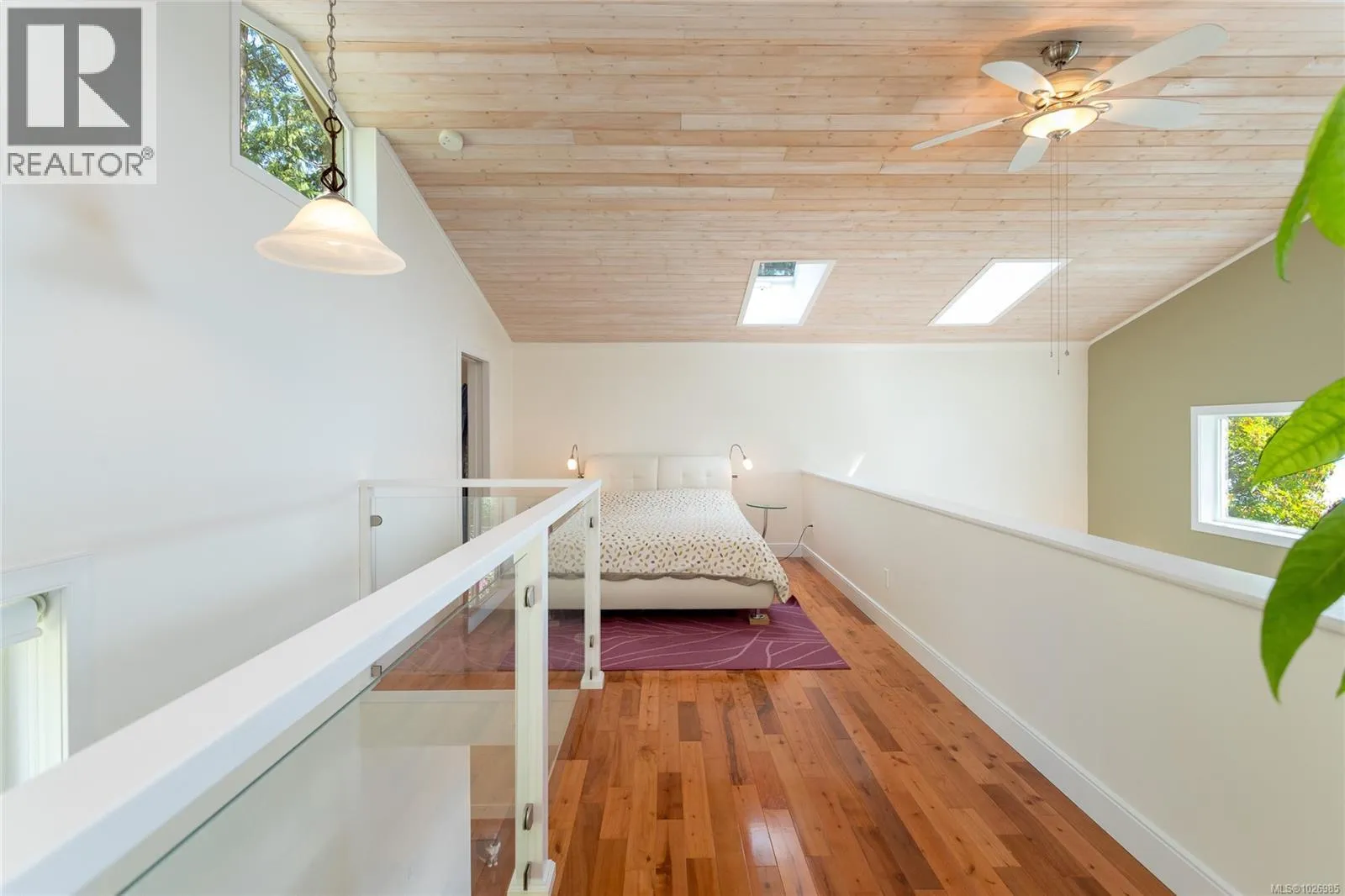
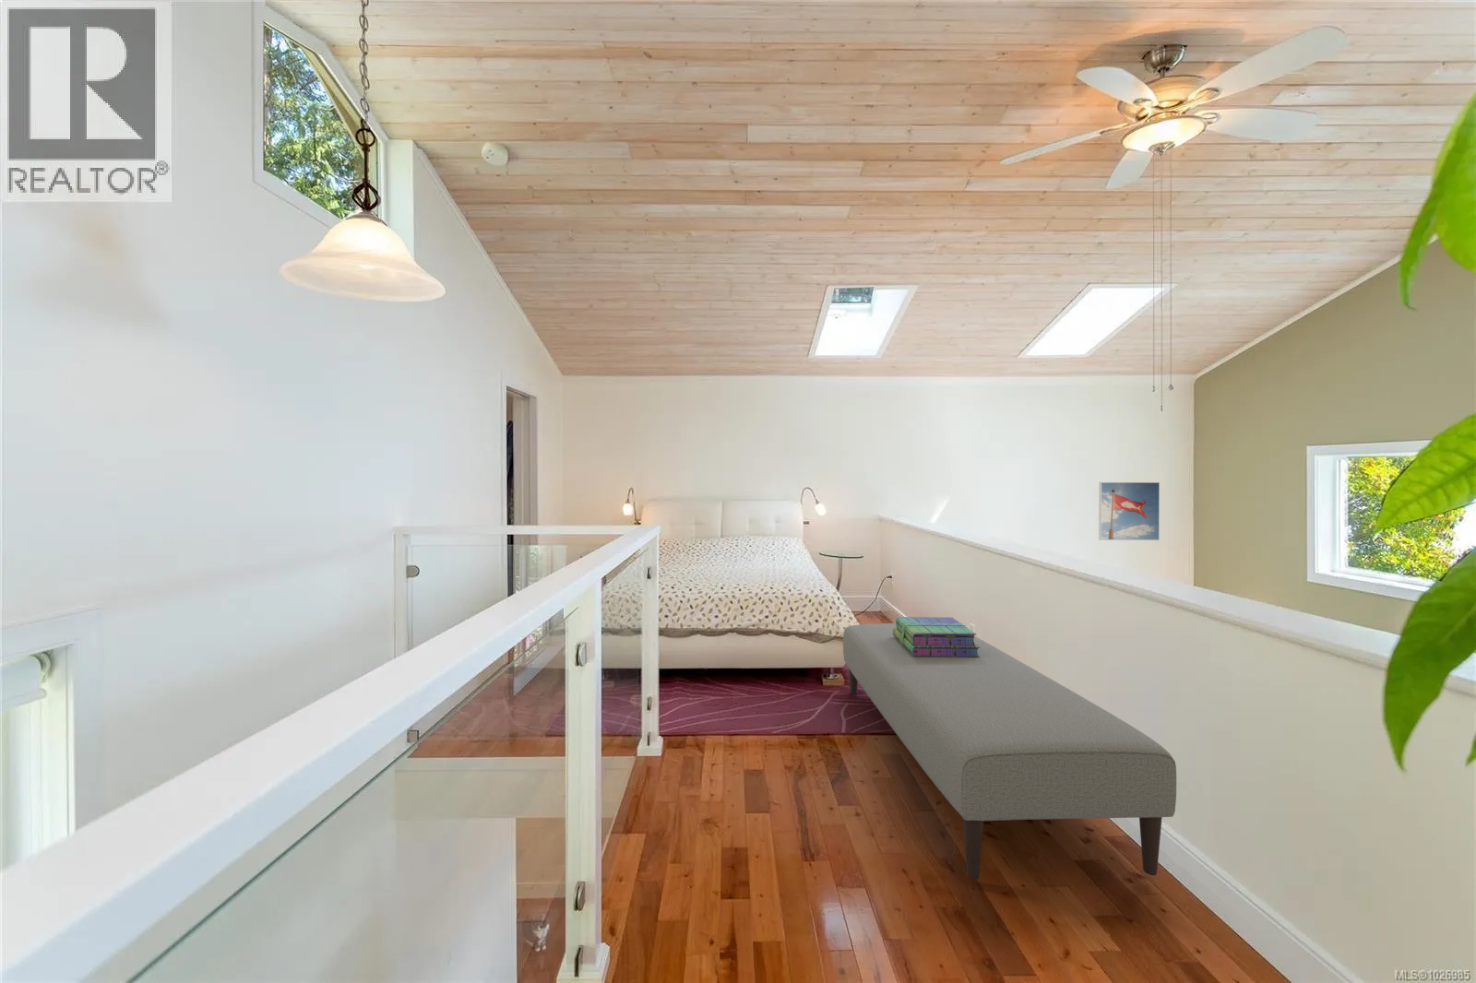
+ ottoman [842,622,1178,881]
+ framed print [1097,482,1161,541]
+ stack of books [893,615,980,656]
